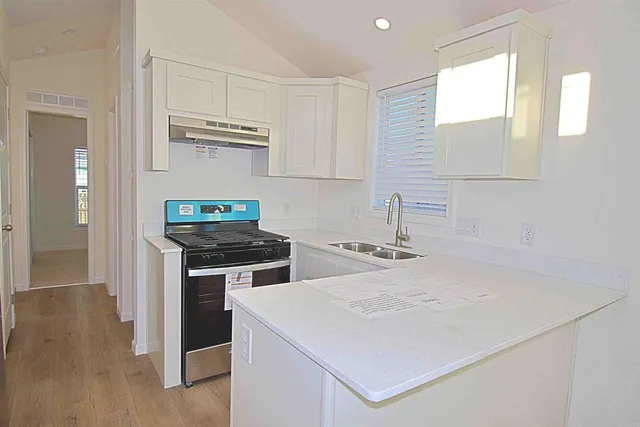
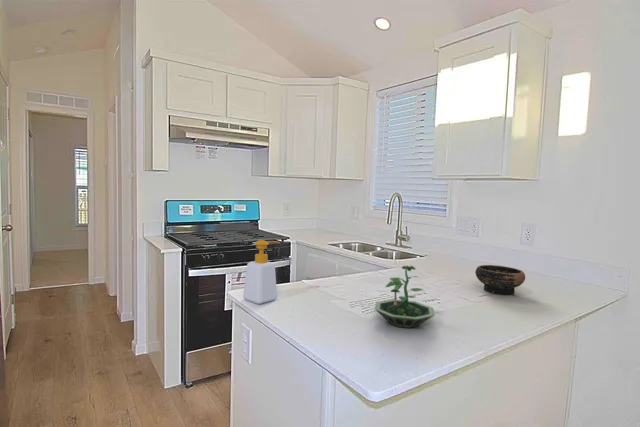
+ bowl [474,264,526,297]
+ terrarium [374,265,436,329]
+ soap bottle [242,239,281,305]
